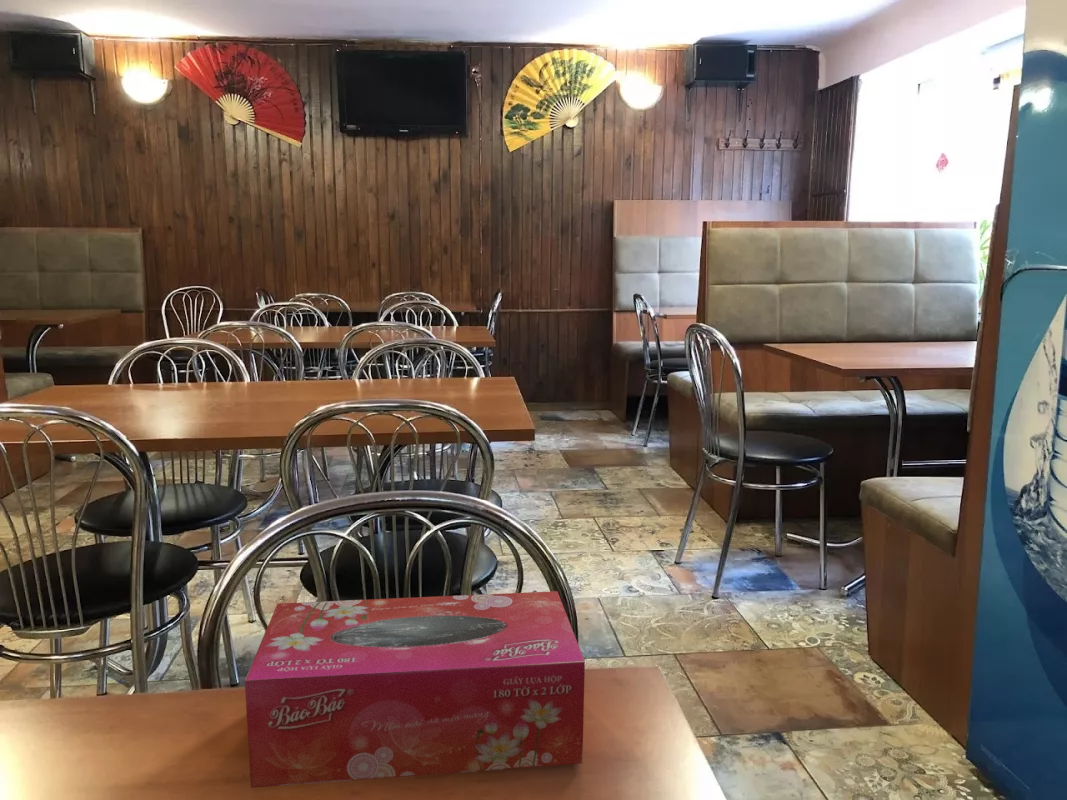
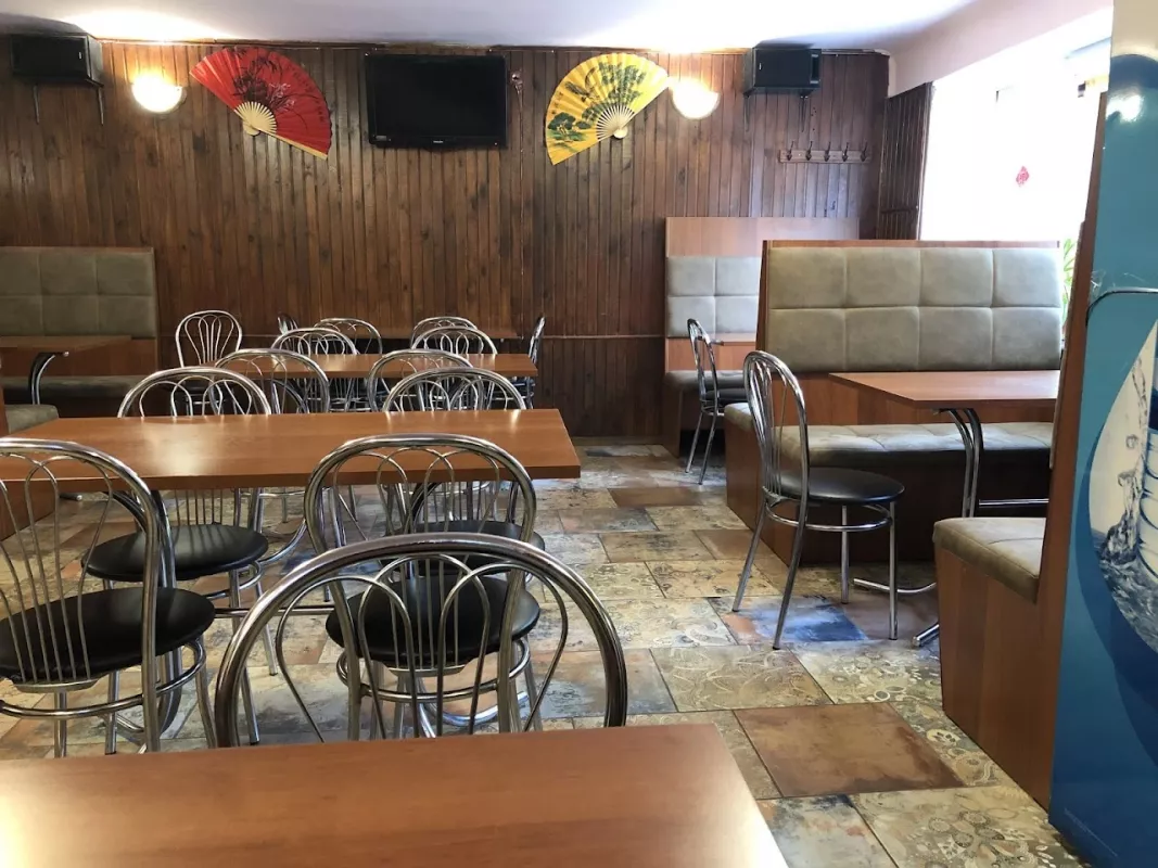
- tissue box [244,590,586,789]
